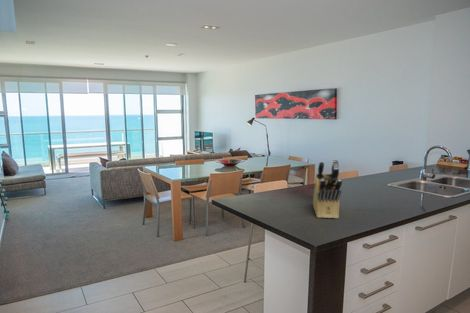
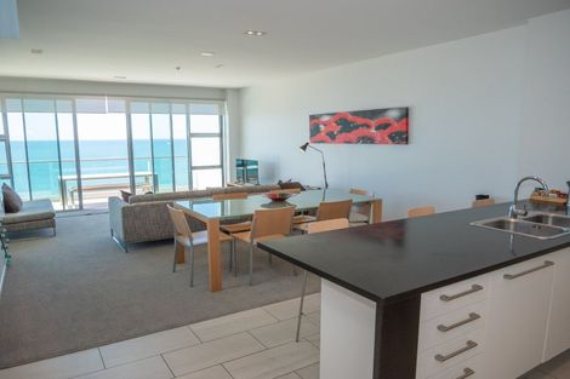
- knife block [312,158,343,219]
